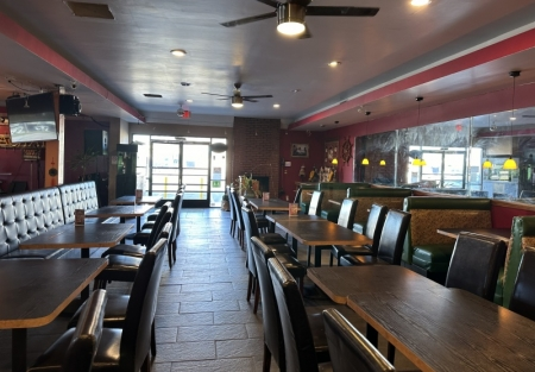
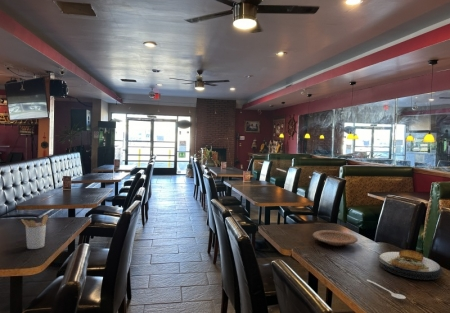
+ stirrer [366,279,407,300]
+ plate [312,229,359,247]
+ utensil holder [20,214,49,250]
+ plate [377,249,444,281]
